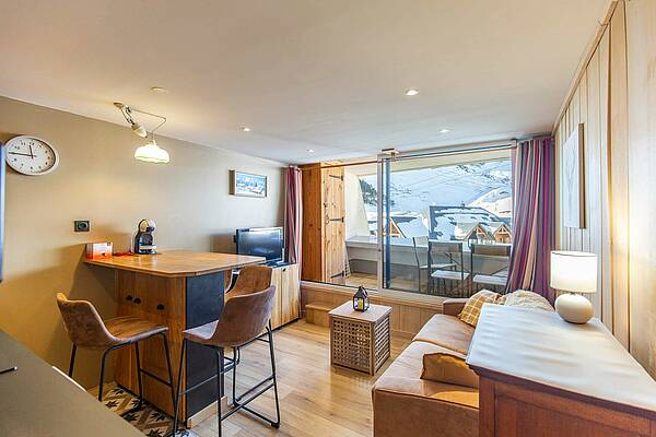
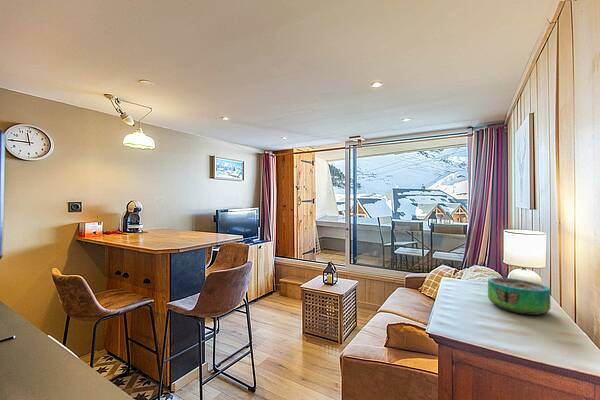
+ decorative bowl [487,277,551,316]
